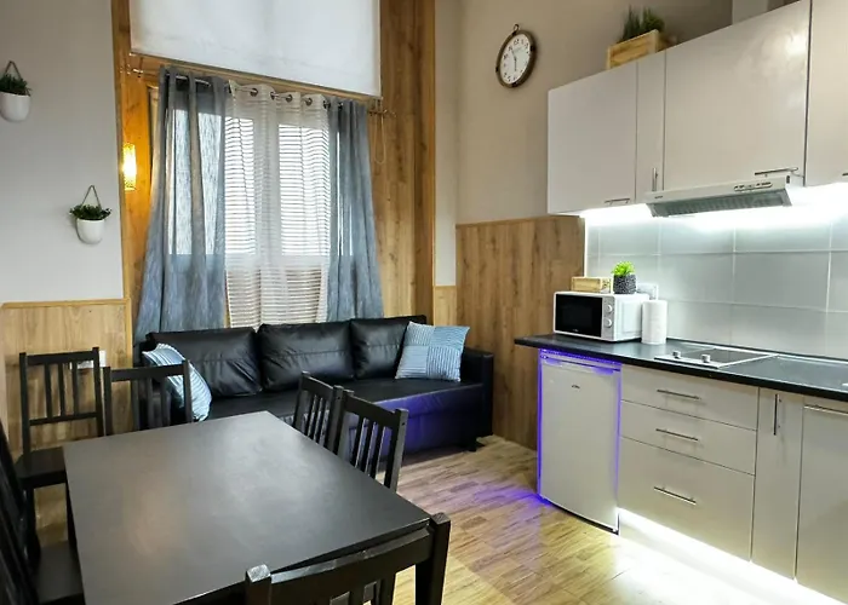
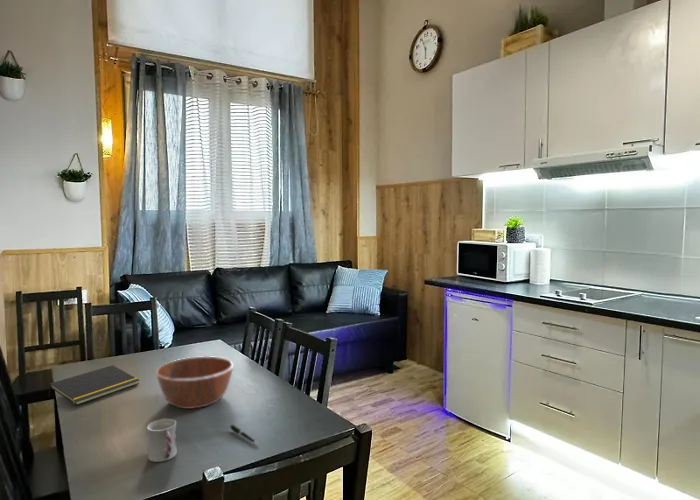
+ cup [146,418,178,463]
+ bowl [155,355,234,410]
+ notepad [47,364,140,406]
+ pen [229,423,260,446]
